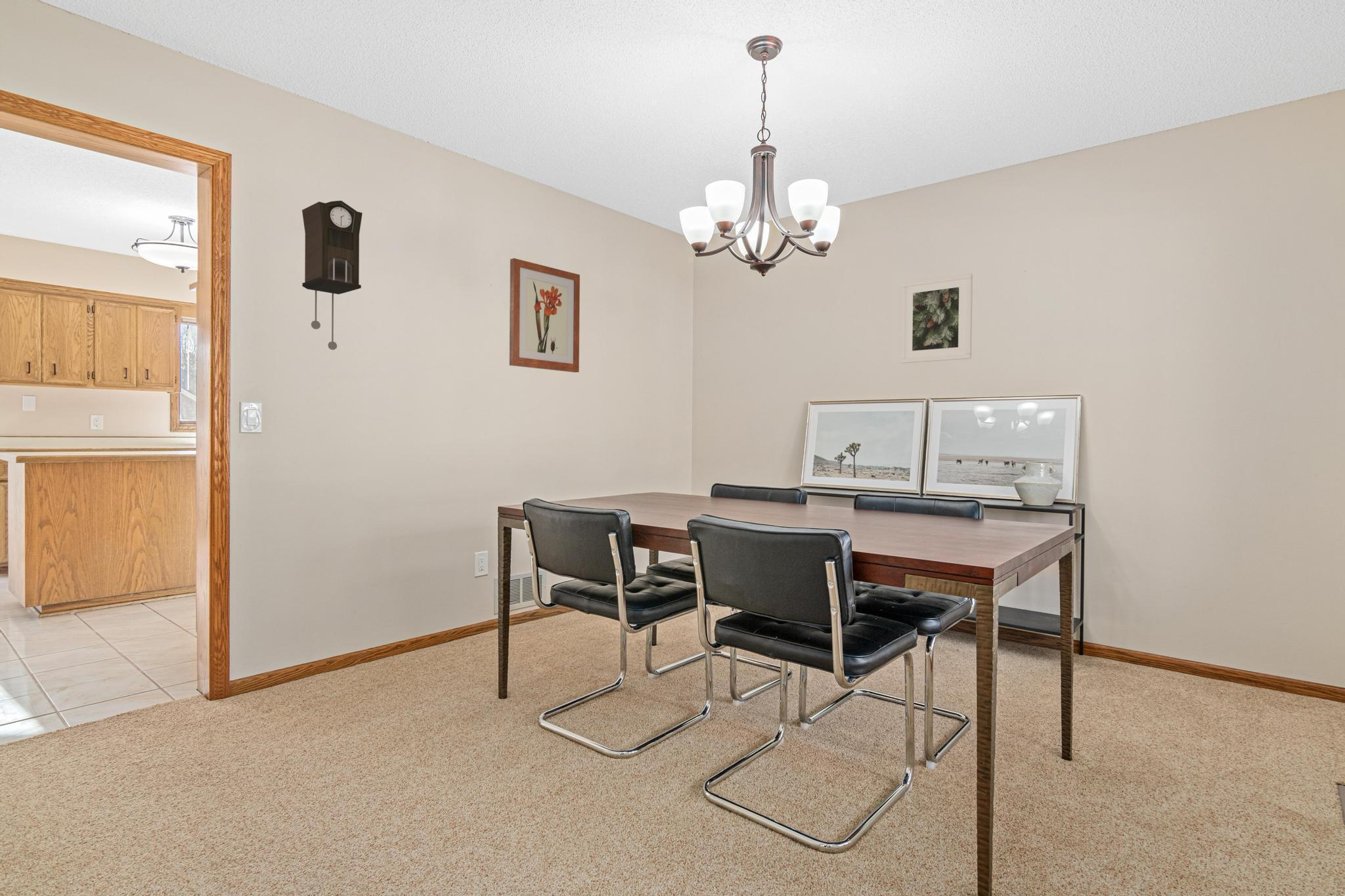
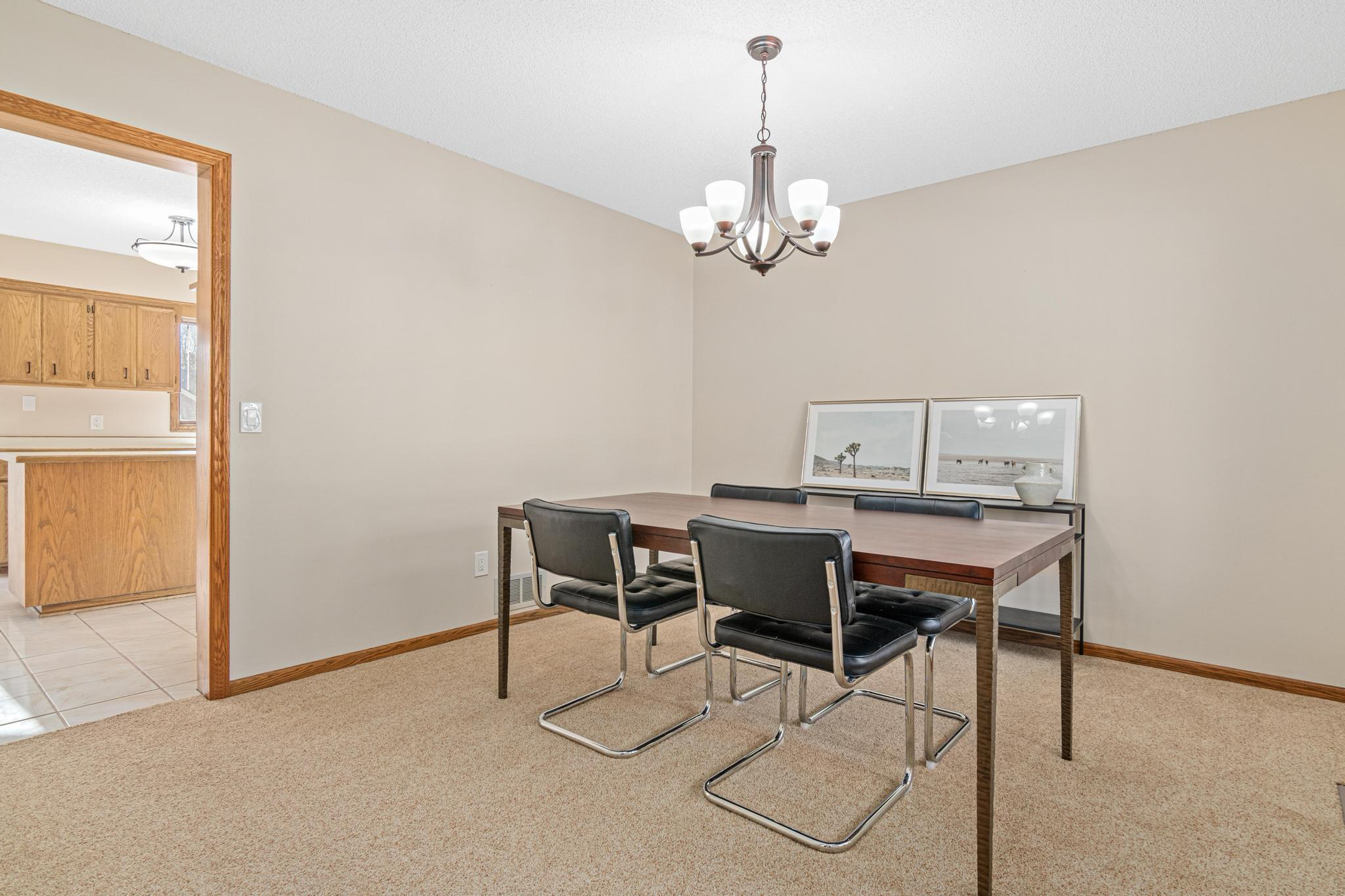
- wall art [509,257,581,373]
- pendulum clock [301,200,363,351]
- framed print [900,272,973,364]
